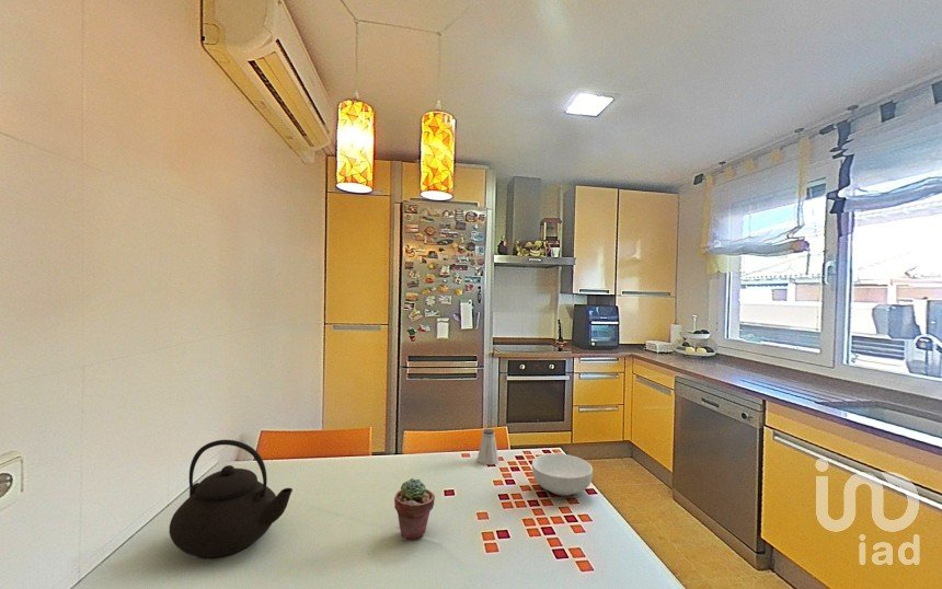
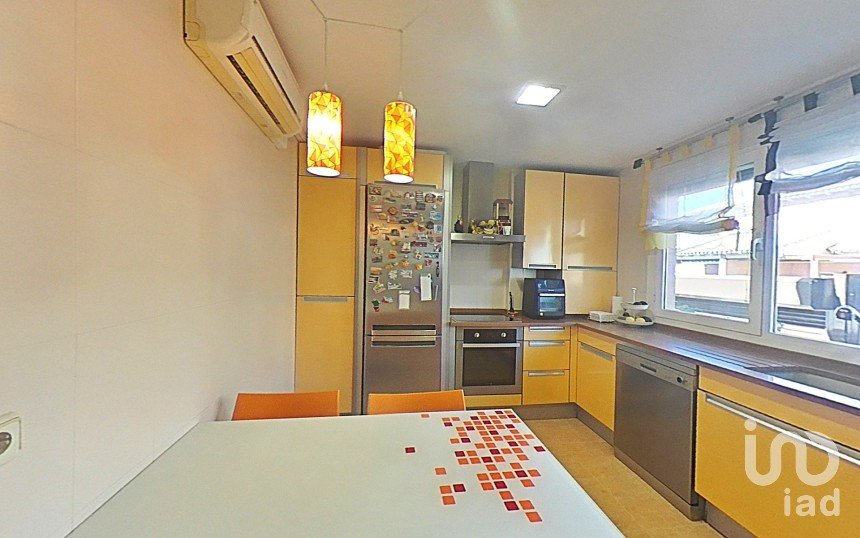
- cereal bowl [531,452,594,497]
- teapot [169,439,294,561]
- saltshaker [476,428,499,465]
- potted succulent [393,477,436,541]
